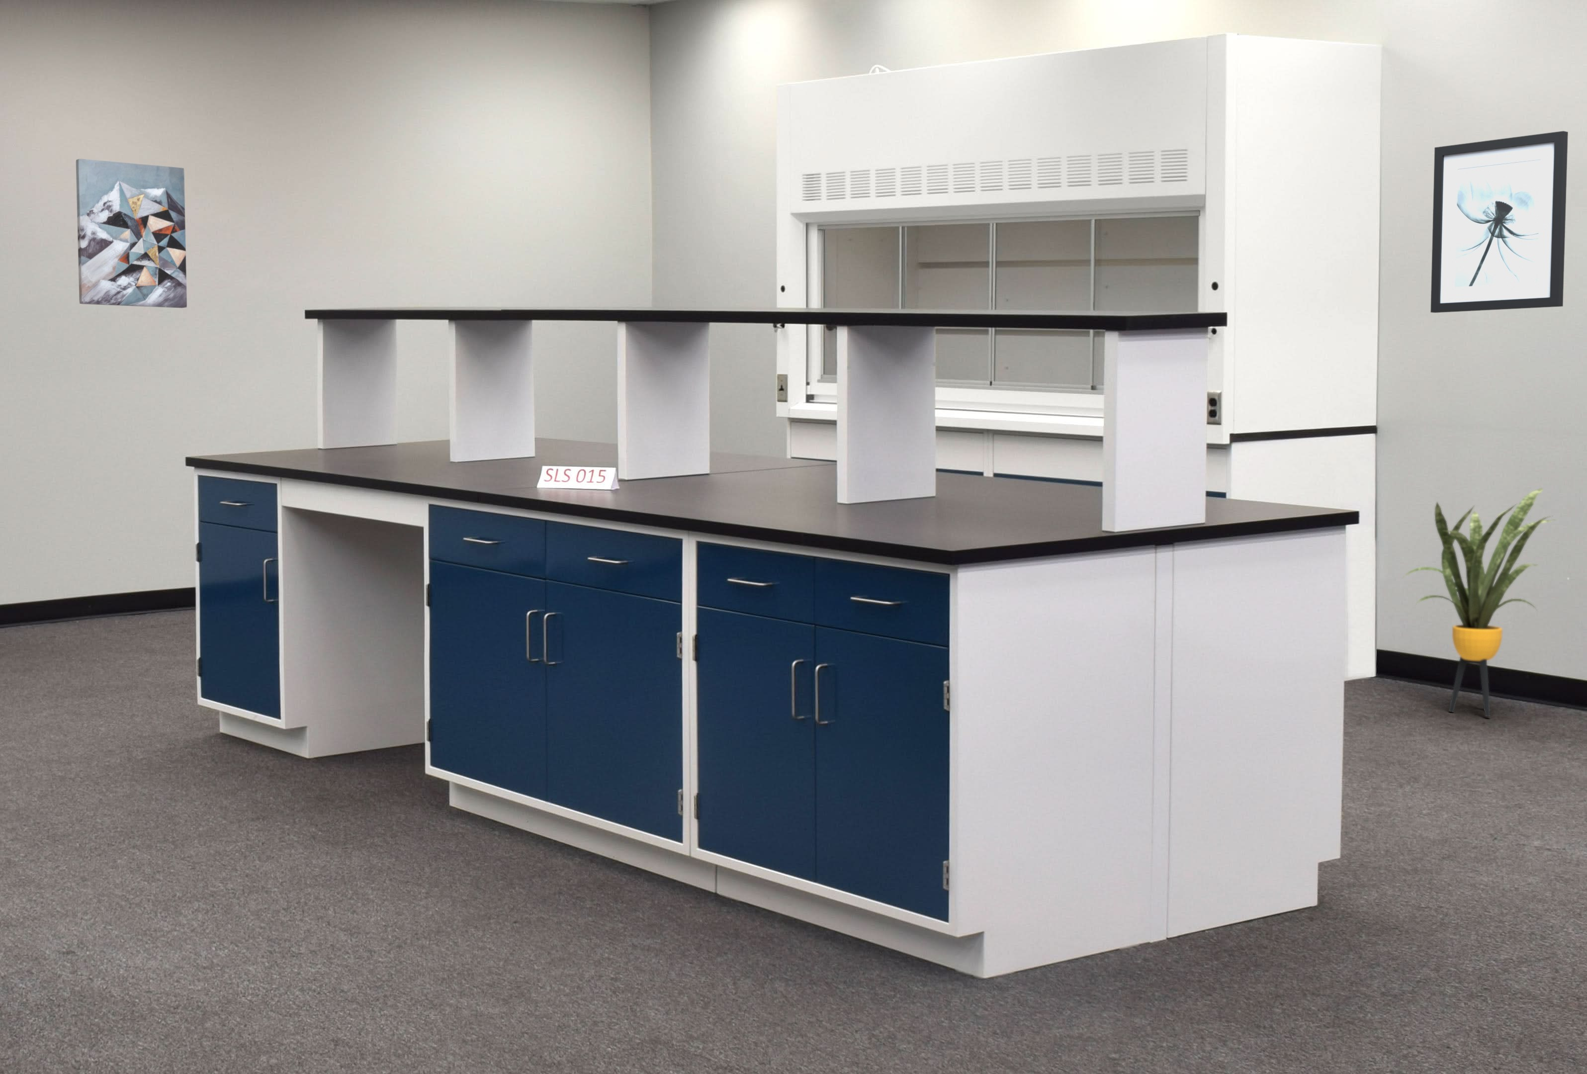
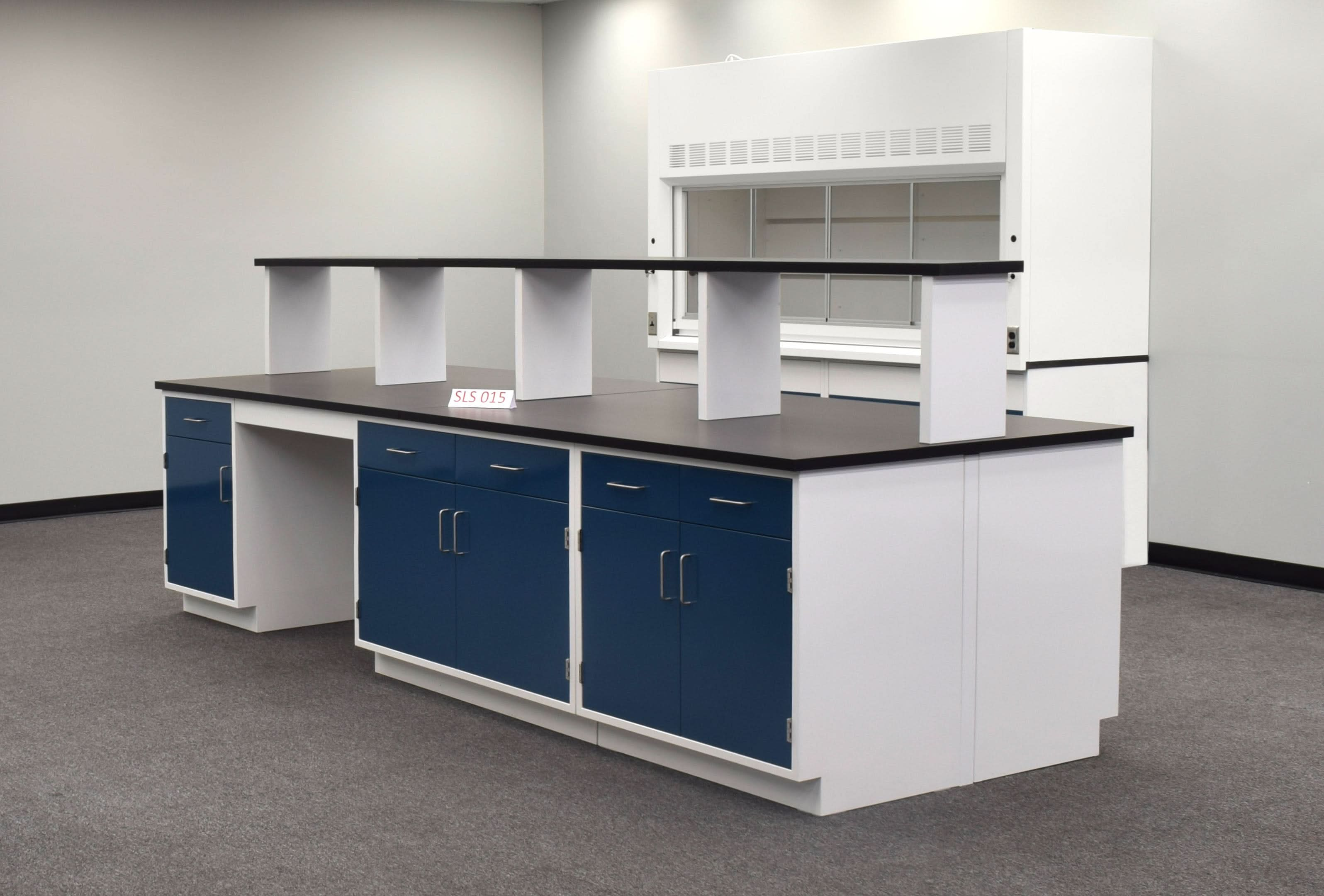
- house plant [1402,488,1558,717]
- wall art [76,158,187,308]
- wall art [1430,131,1569,313]
